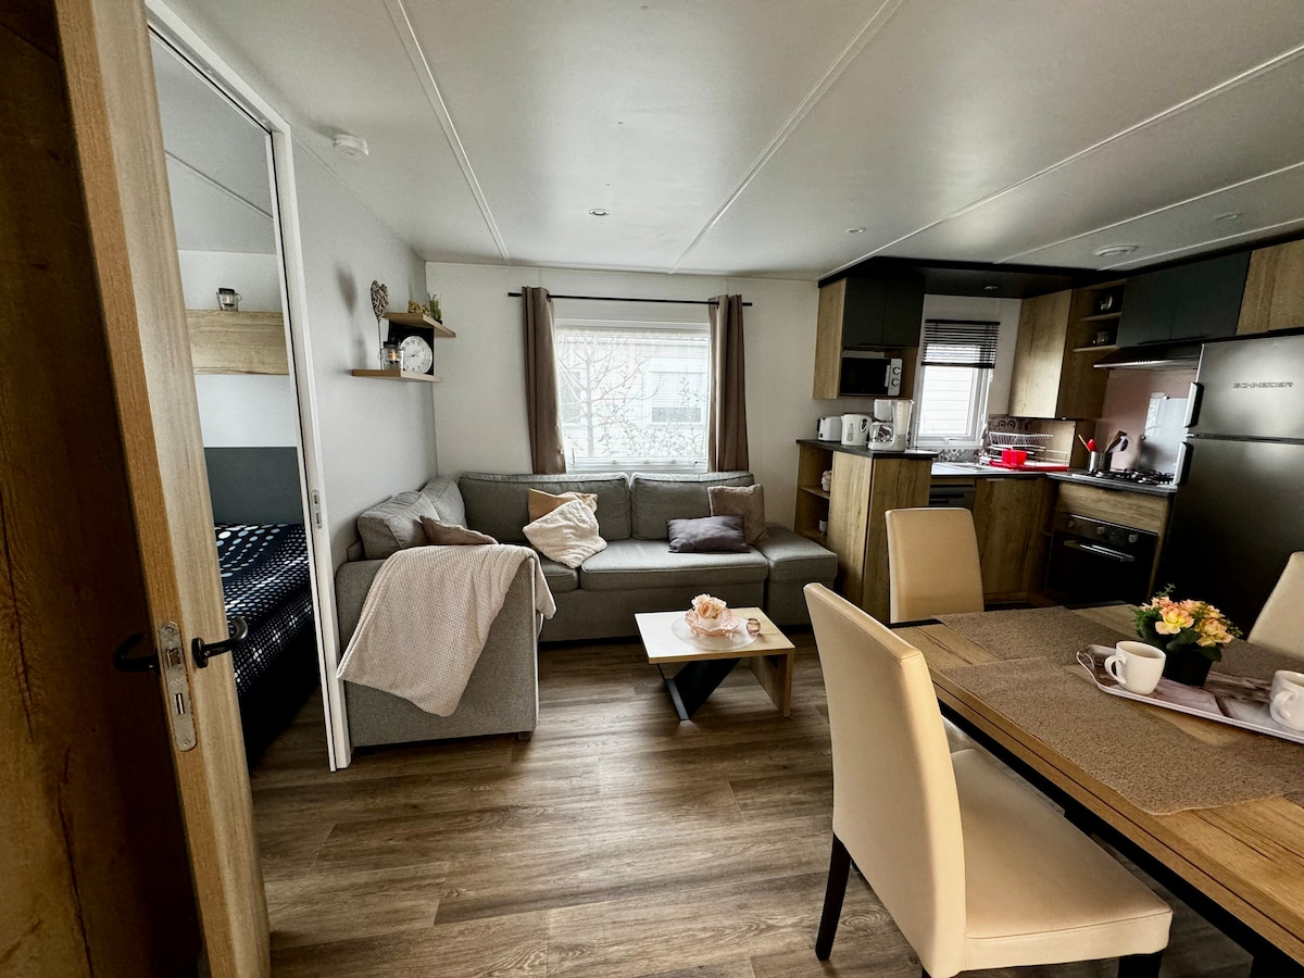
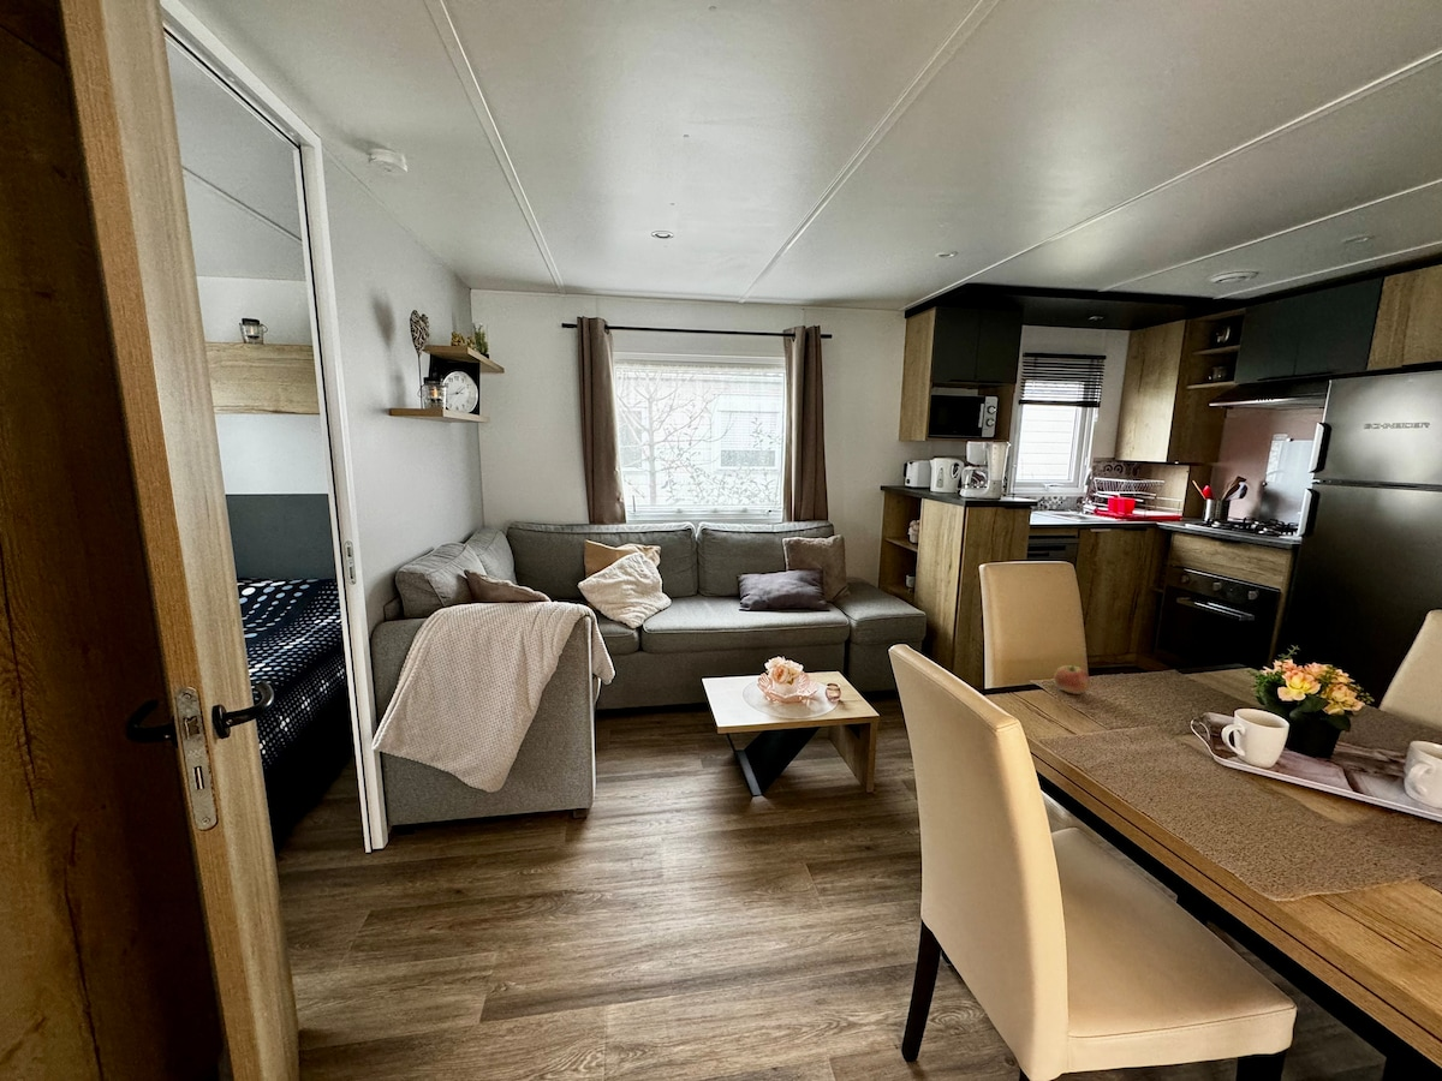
+ apple [1053,664,1091,695]
